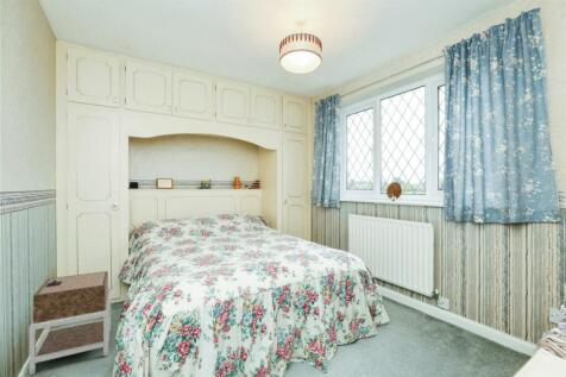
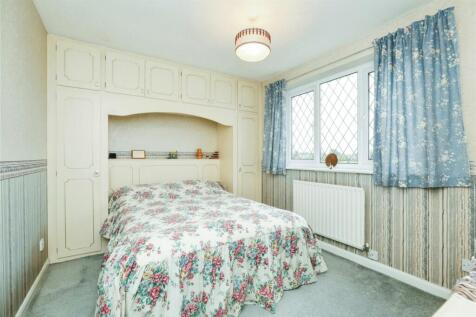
- nightstand [27,270,112,376]
